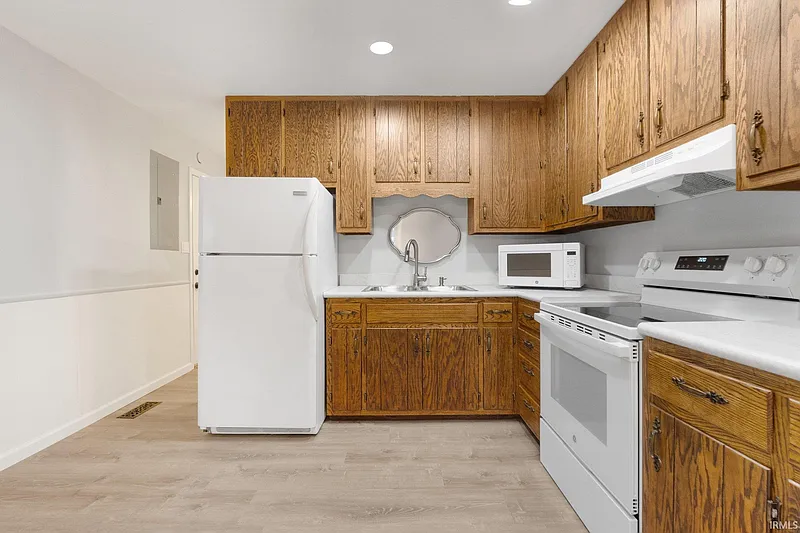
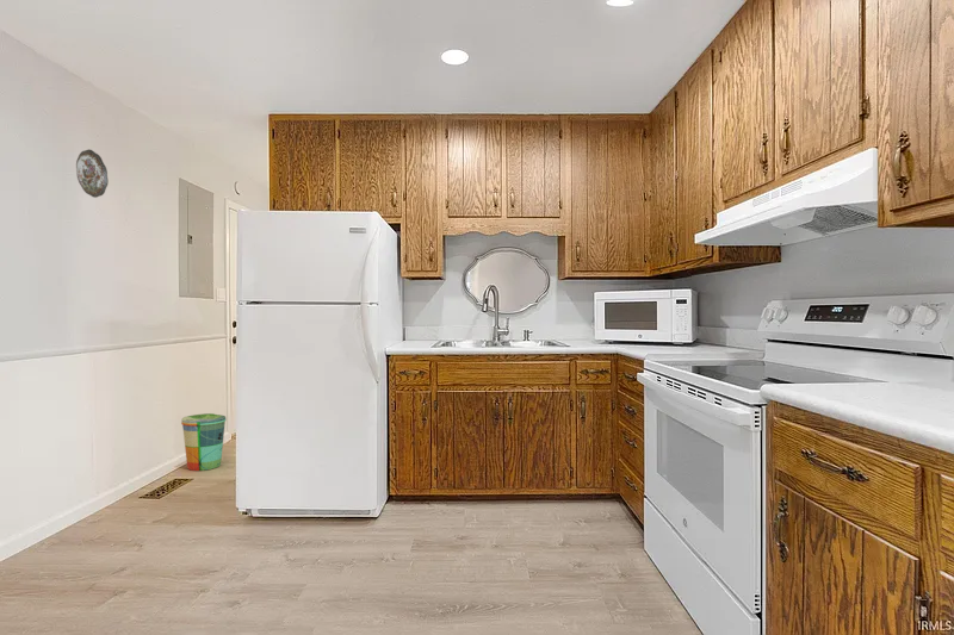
+ trash can [180,412,228,472]
+ decorative plate [75,148,110,199]
